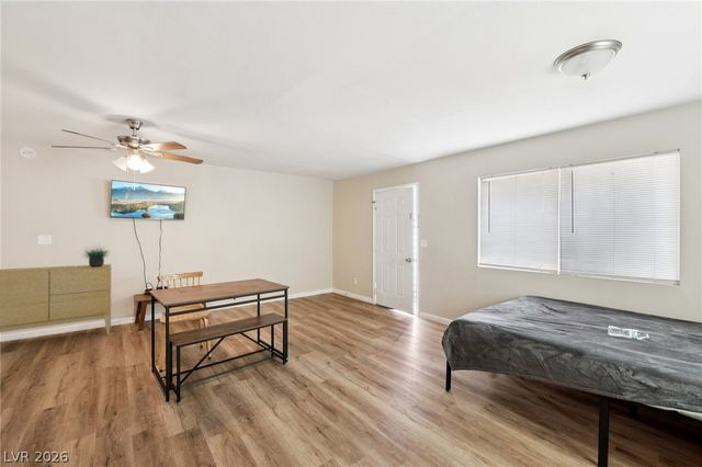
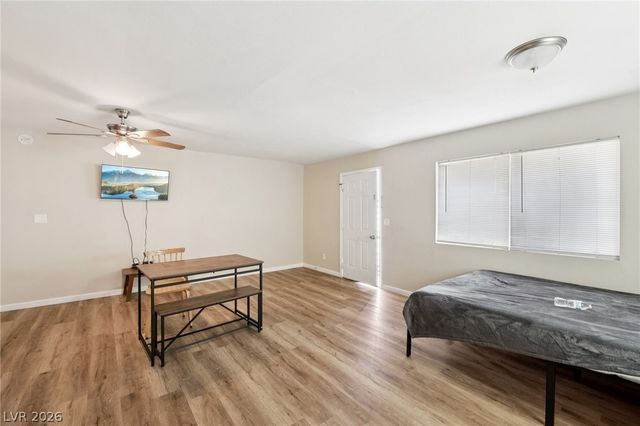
- sideboard [0,263,112,335]
- potted plant [81,240,112,267]
